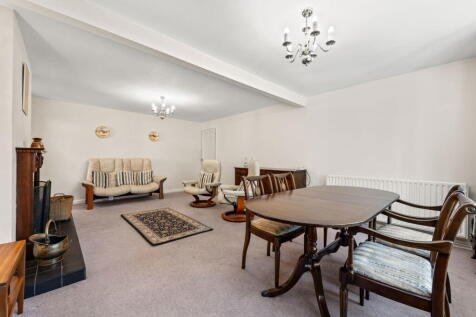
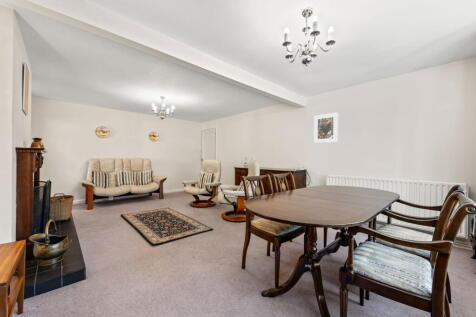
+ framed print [313,111,339,144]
